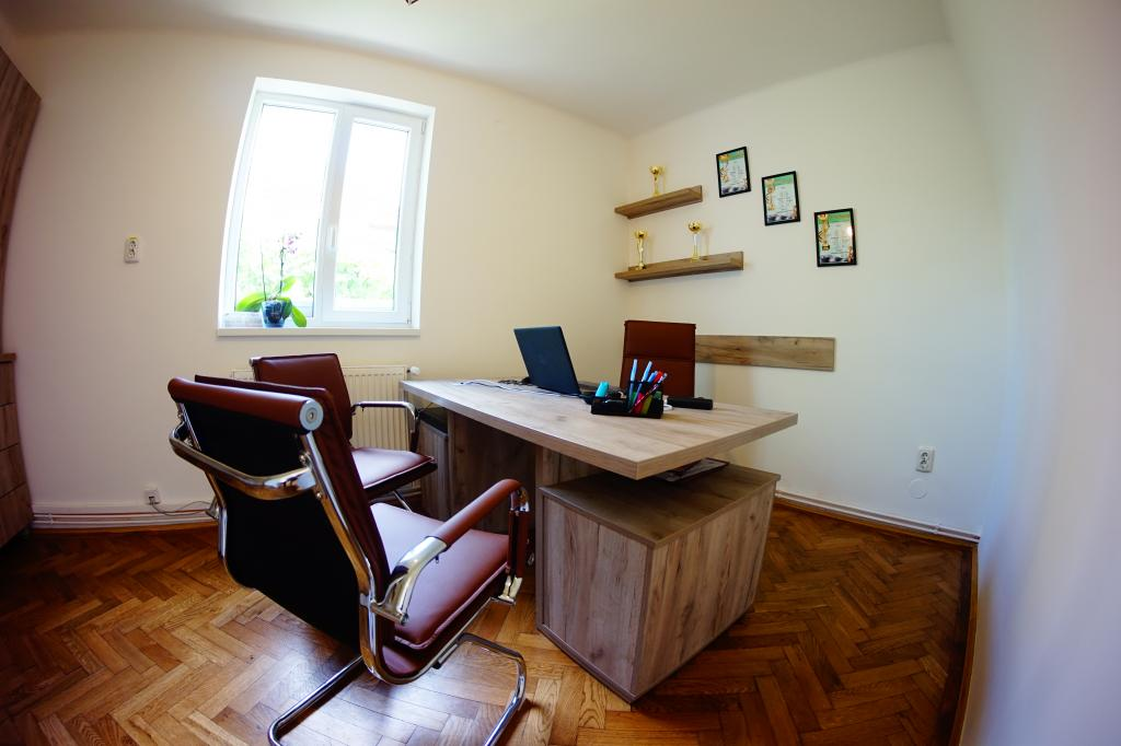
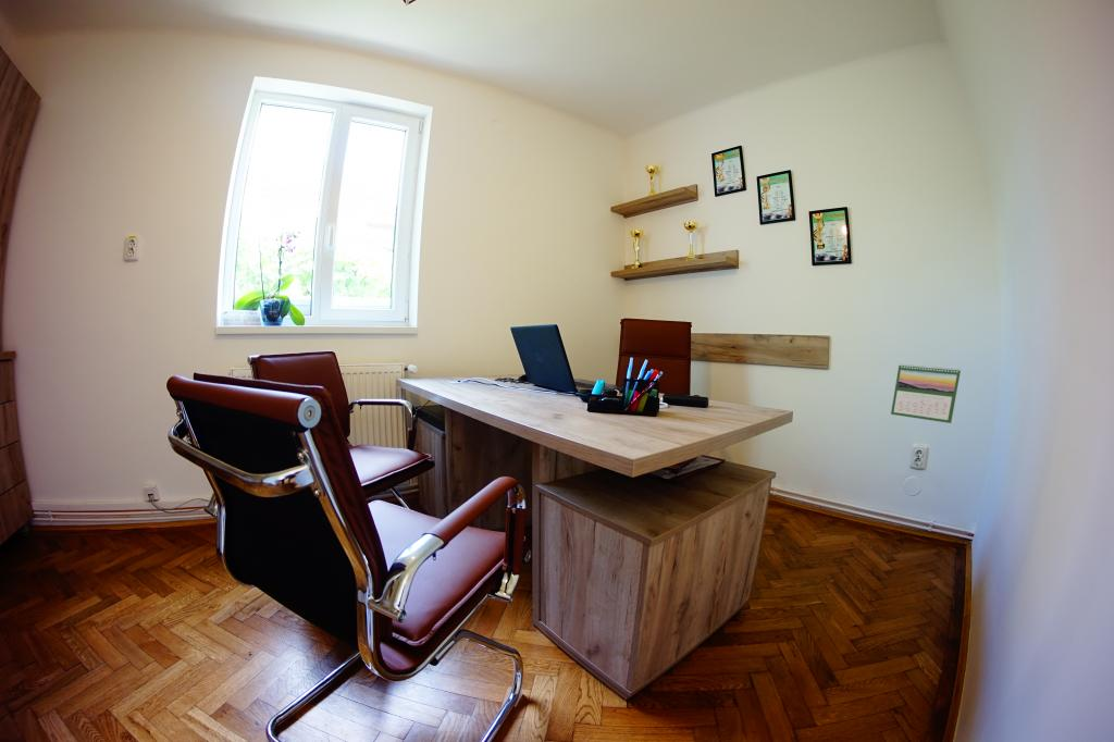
+ calendar [890,363,962,424]
